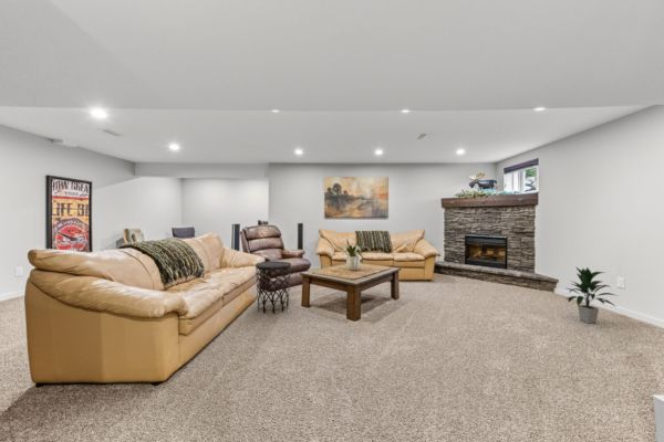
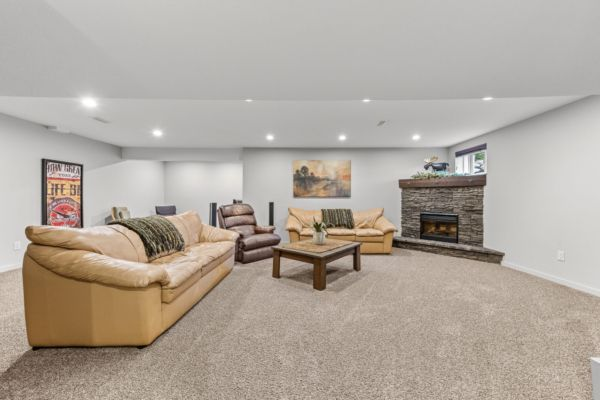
- indoor plant [564,265,619,324]
- side table [255,261,292,315]
